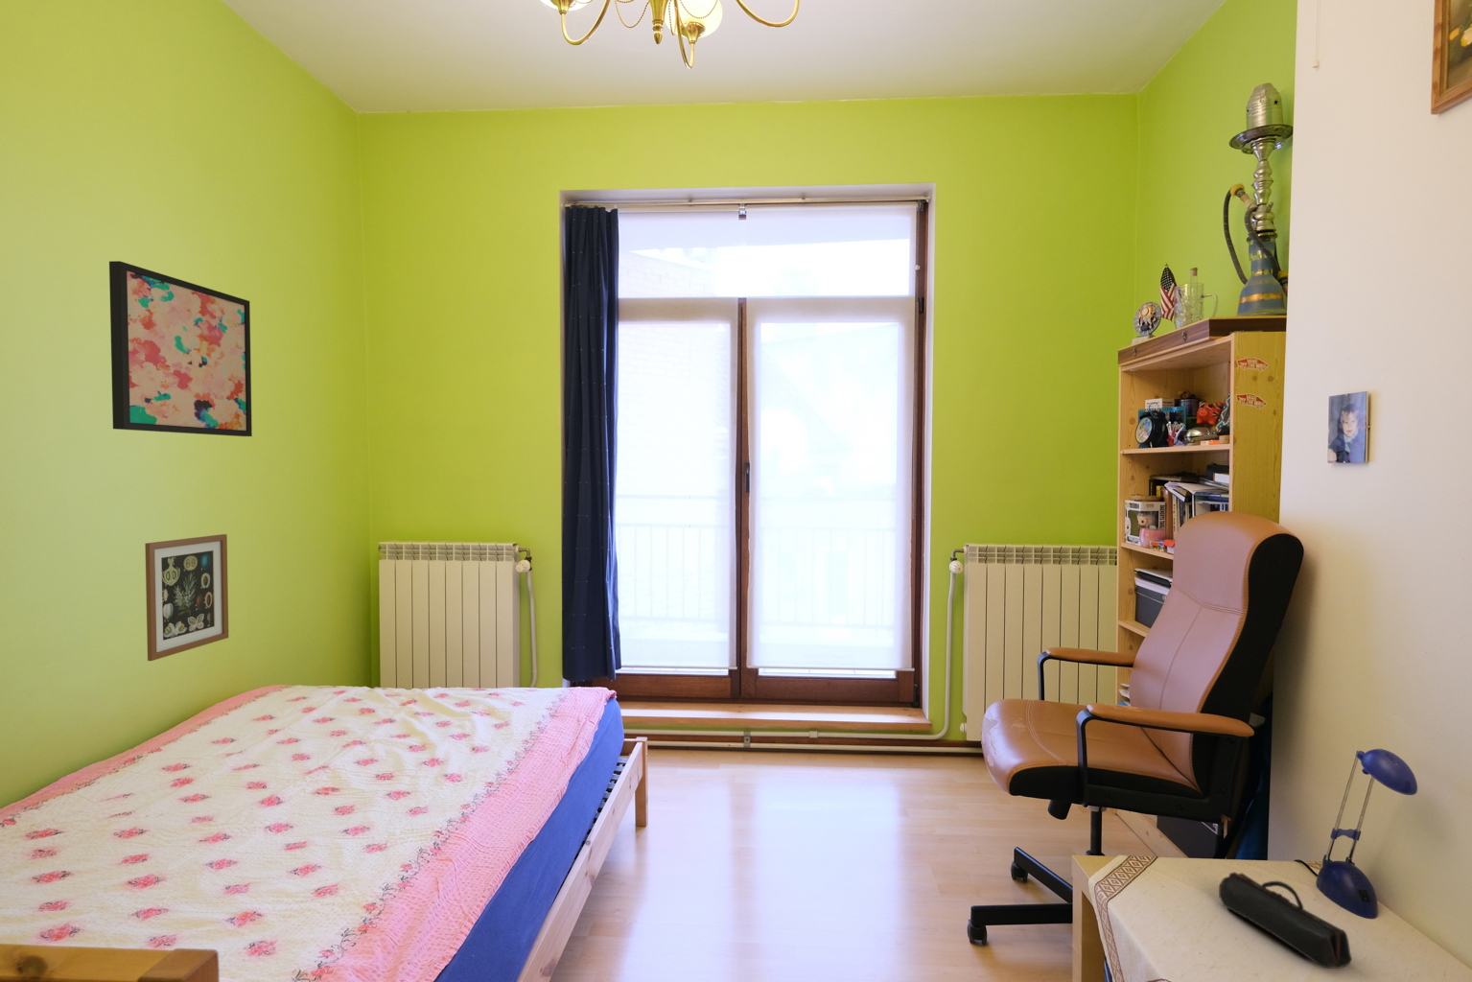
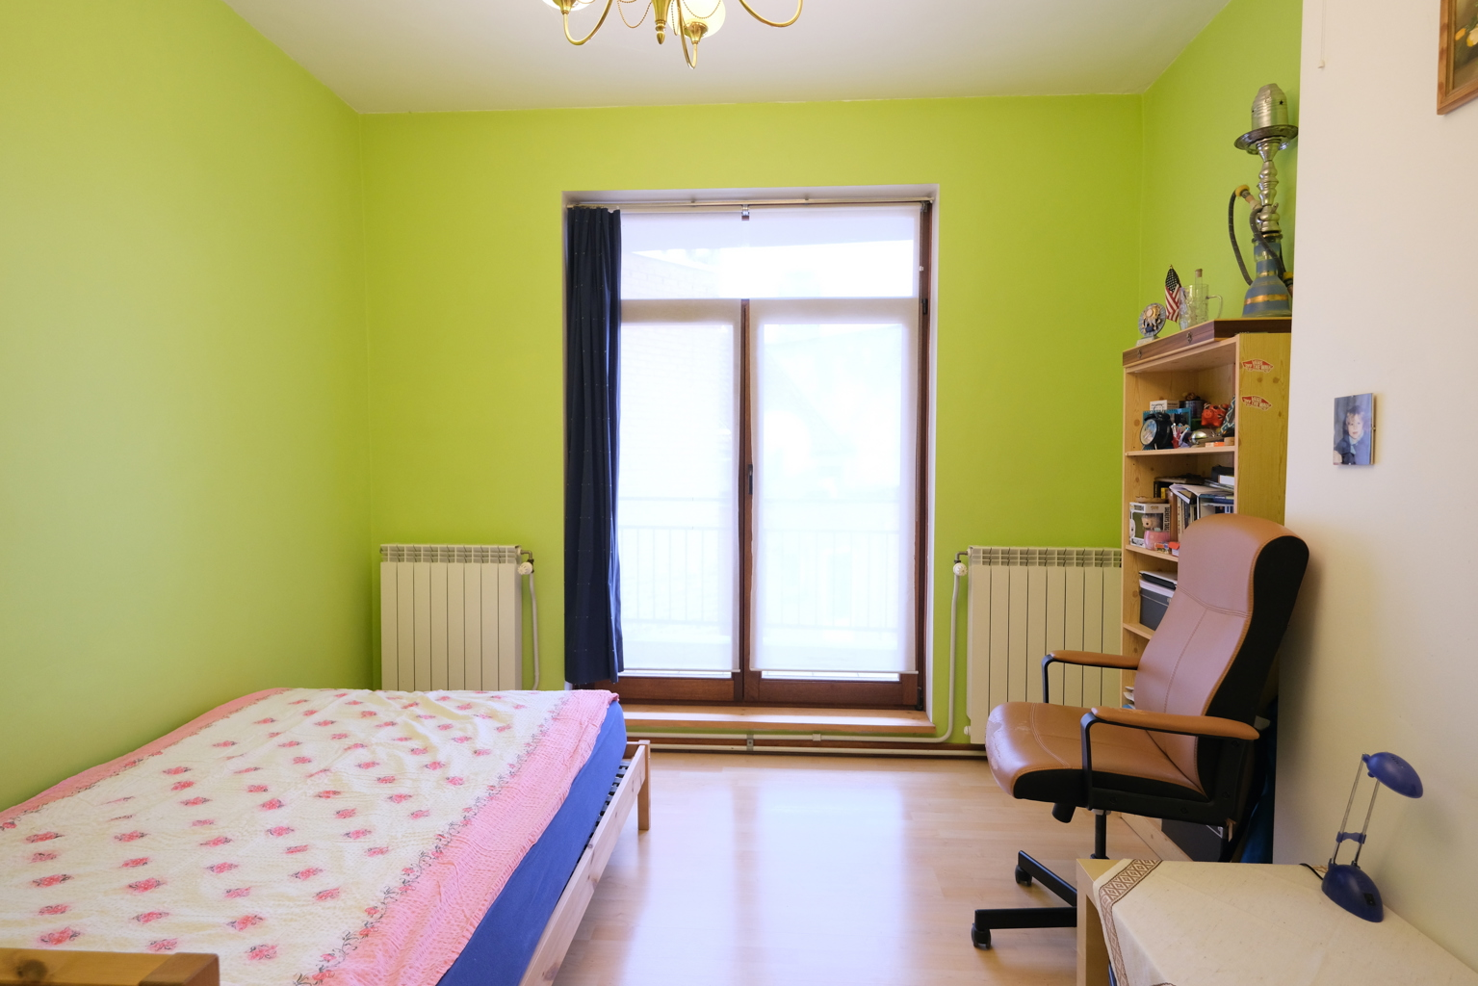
- wall art [109,260,253,437]
- pencil case [1218,871,1353,970]
- wall art [144,533,229,662]
